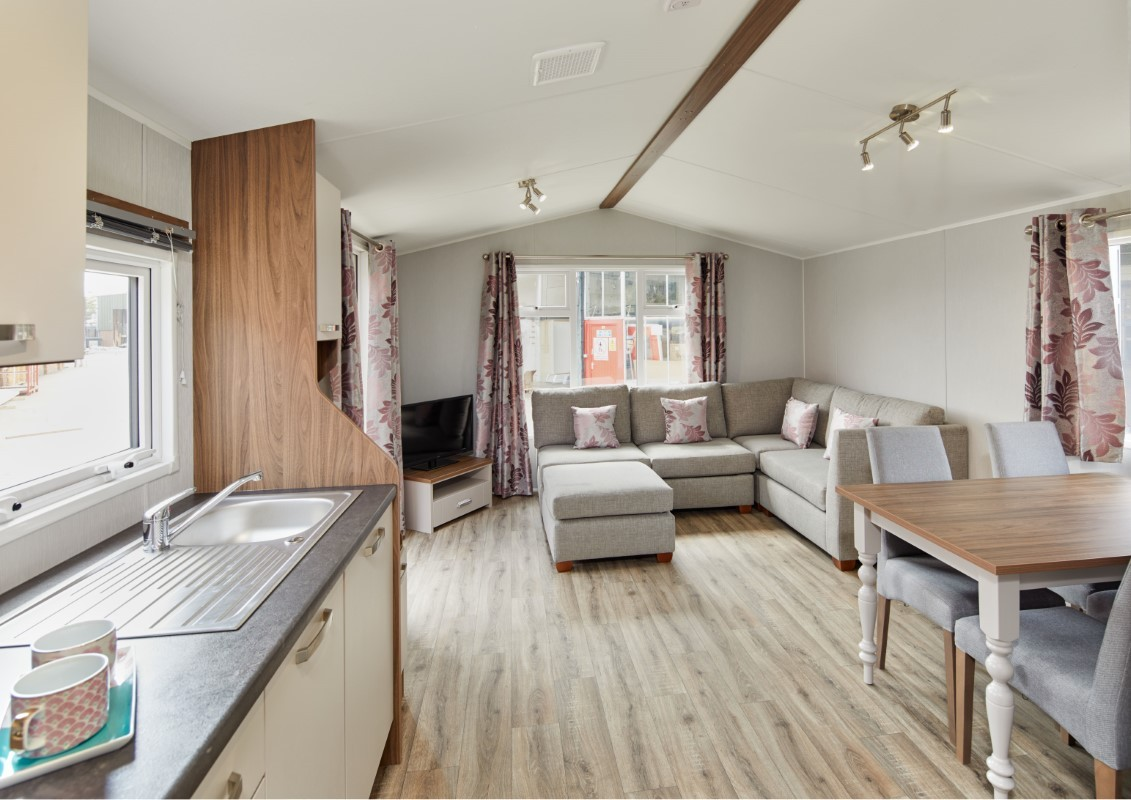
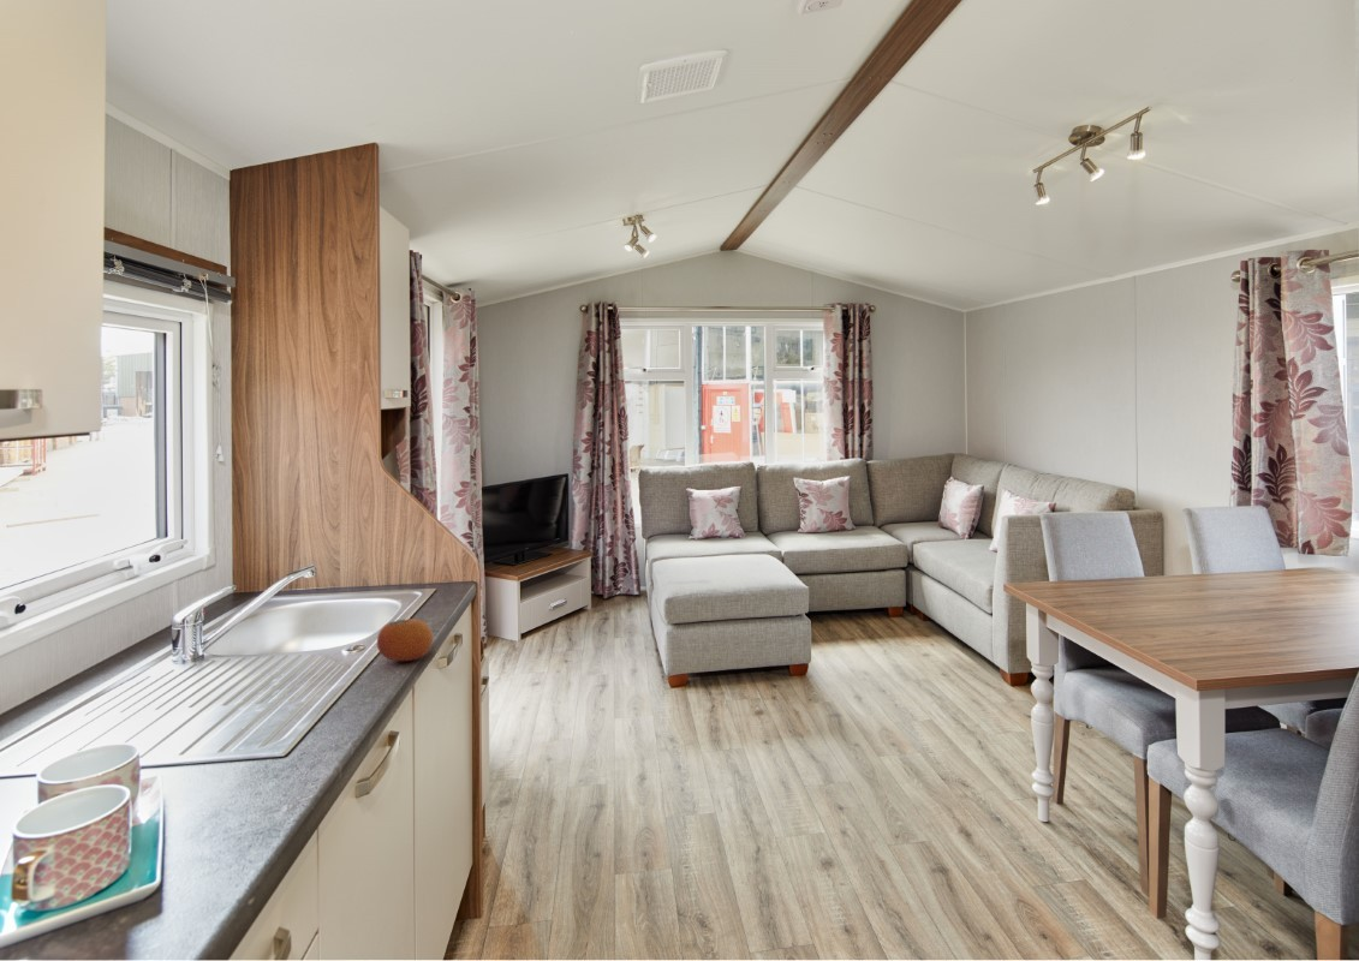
+ fruit [376,617,434,662]
